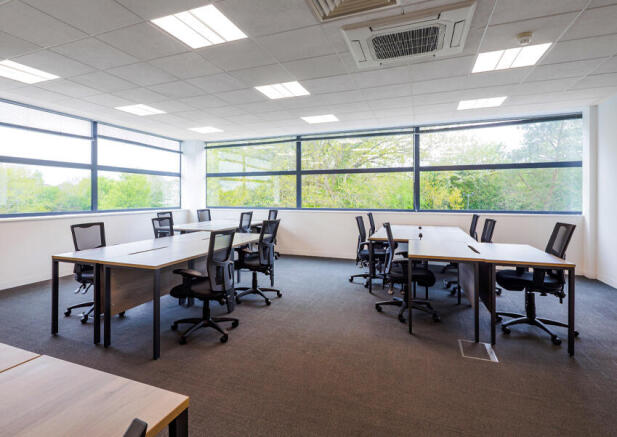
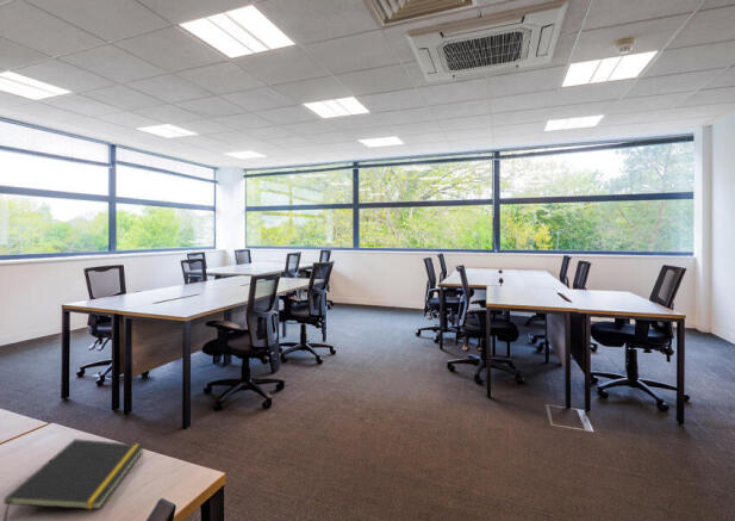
+ notepad [2,438,145,521]
